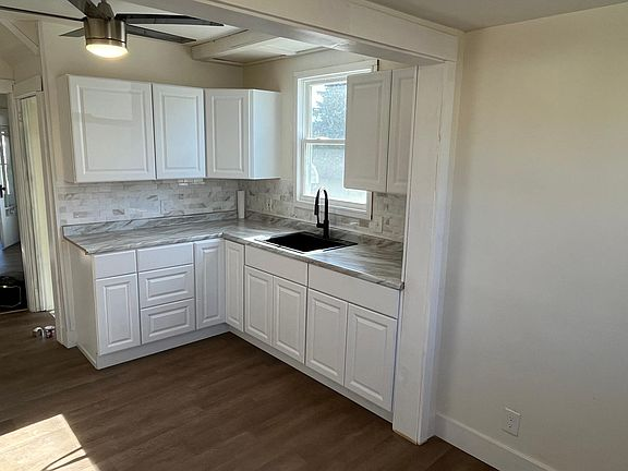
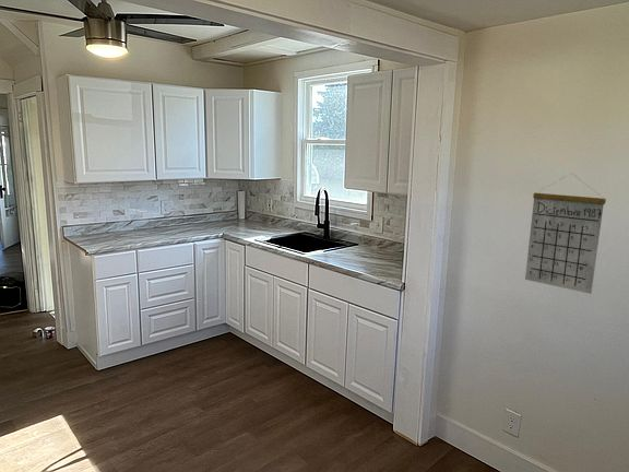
+ calendar [524,173,607,295]
